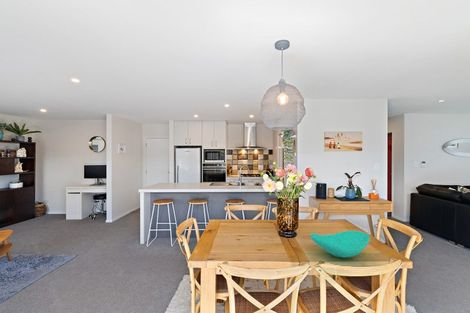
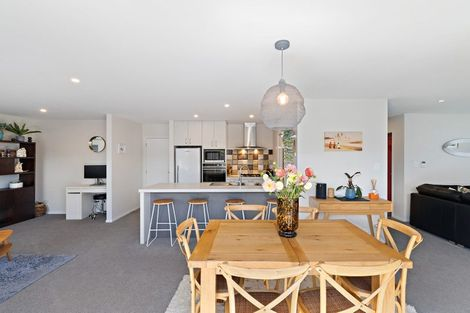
- table top decor [309,230,371,259]
